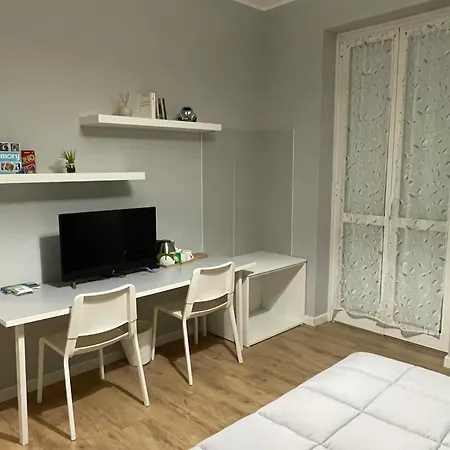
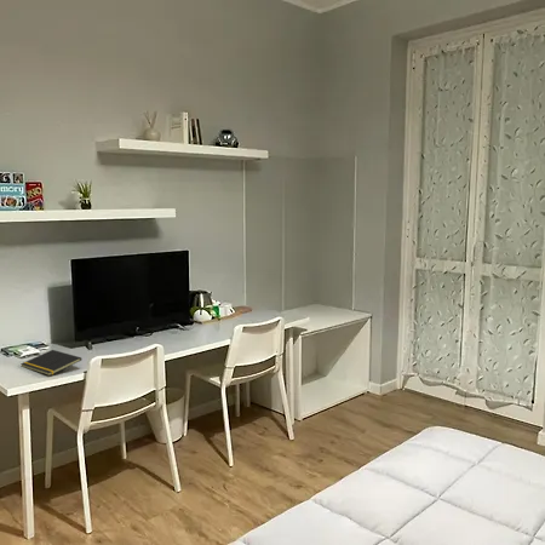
+ notepad [19,349,82,377]
